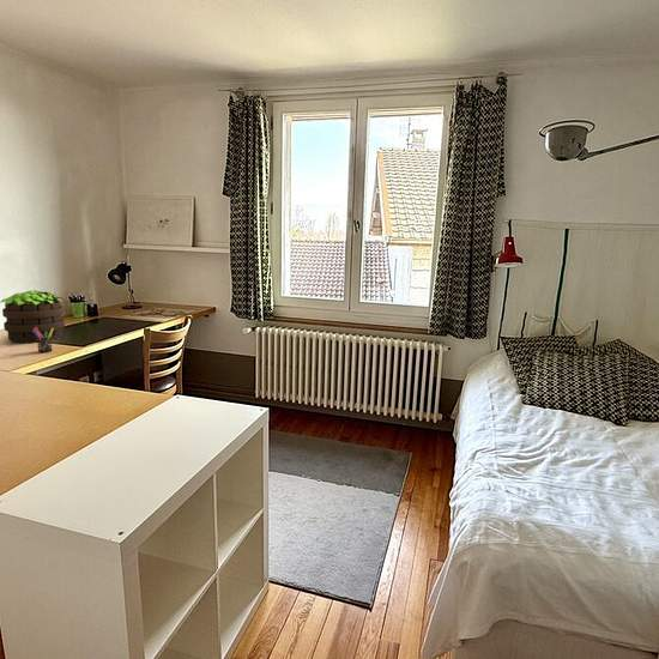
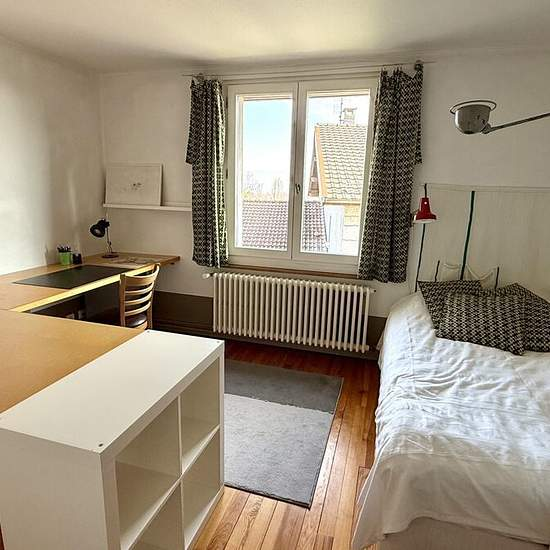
- pen holder [32,327,54,353]
- potted plant [0,289,66,344]
